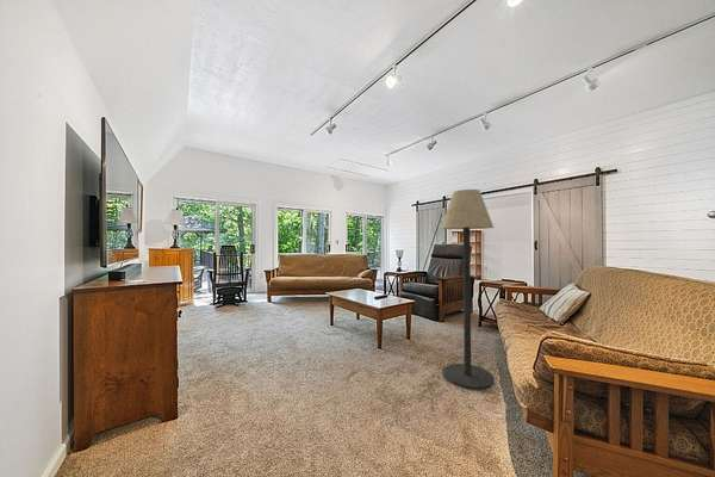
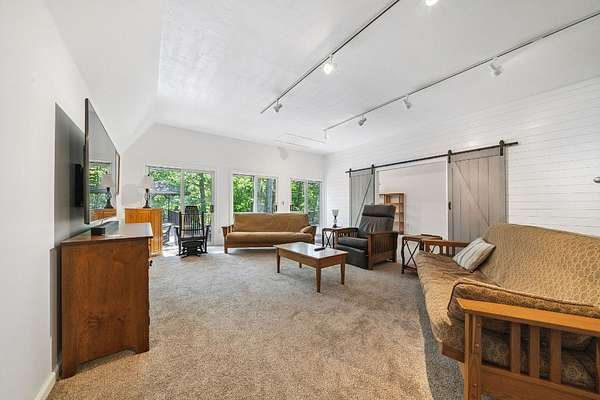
- floor lamp [440,188,496,391]
